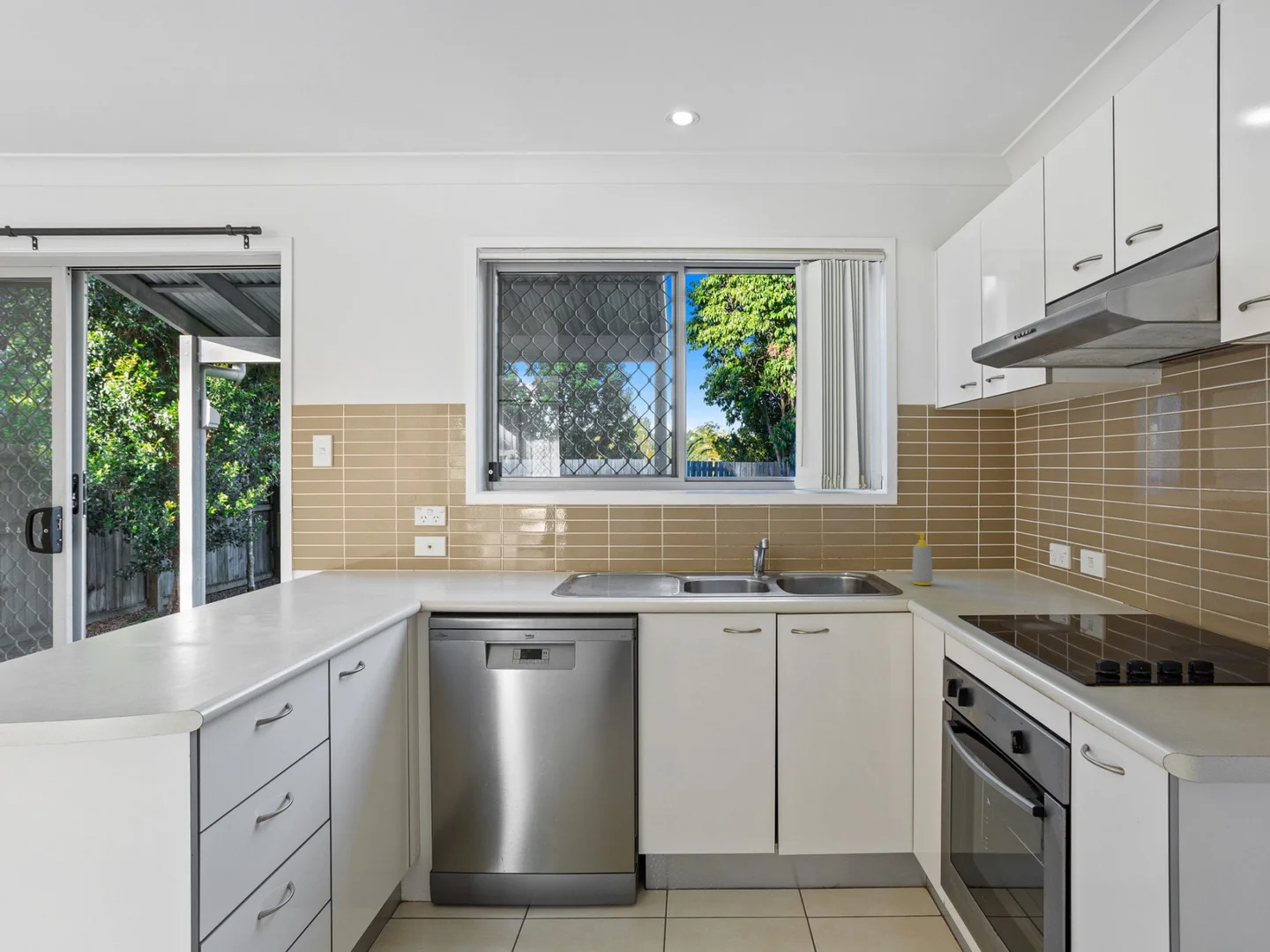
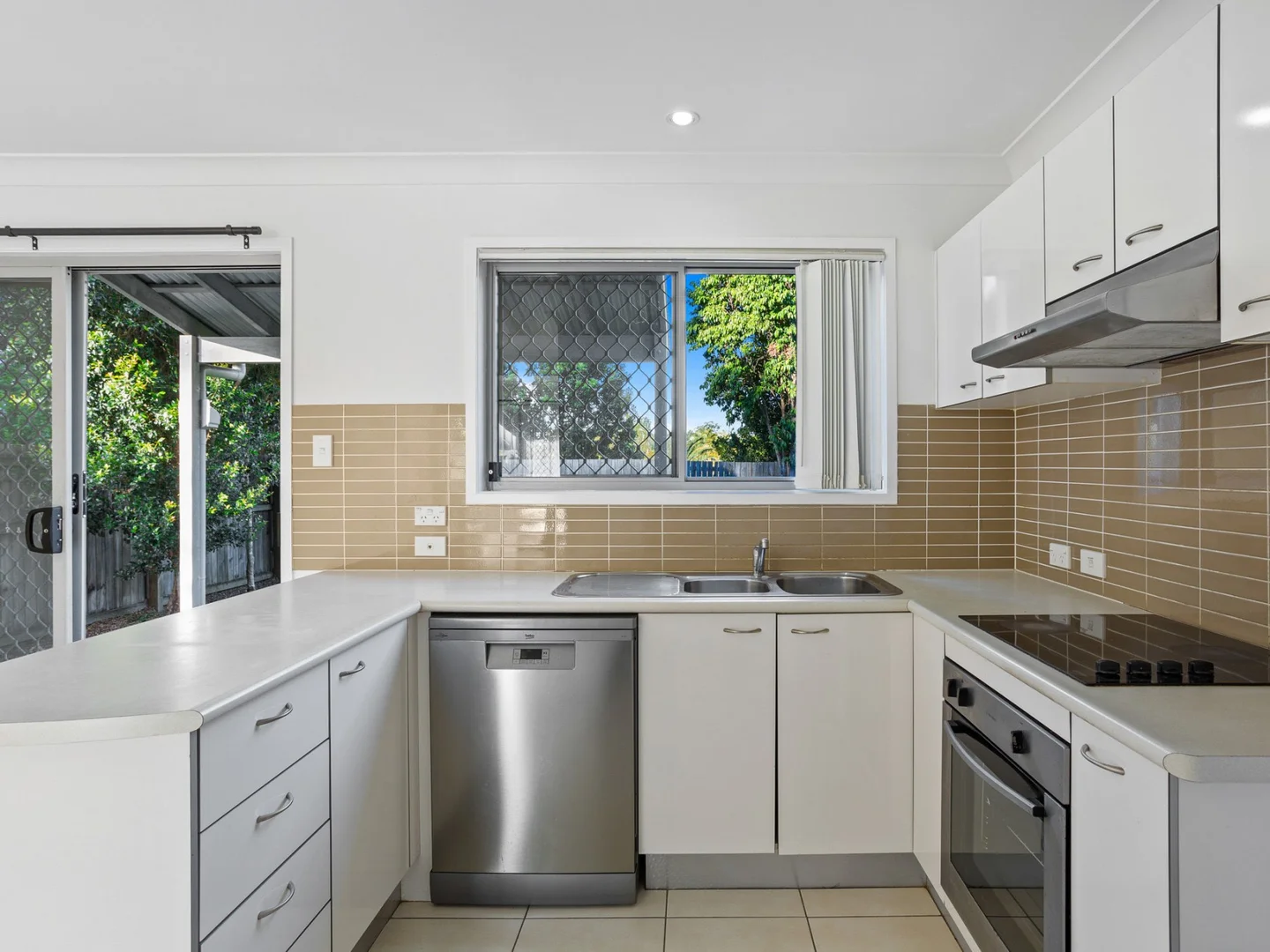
- soap bottle [911,532,934,586]
